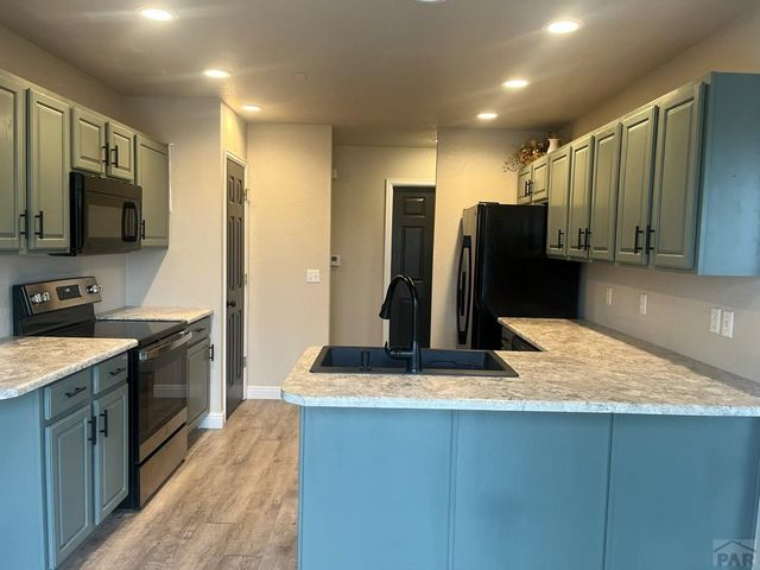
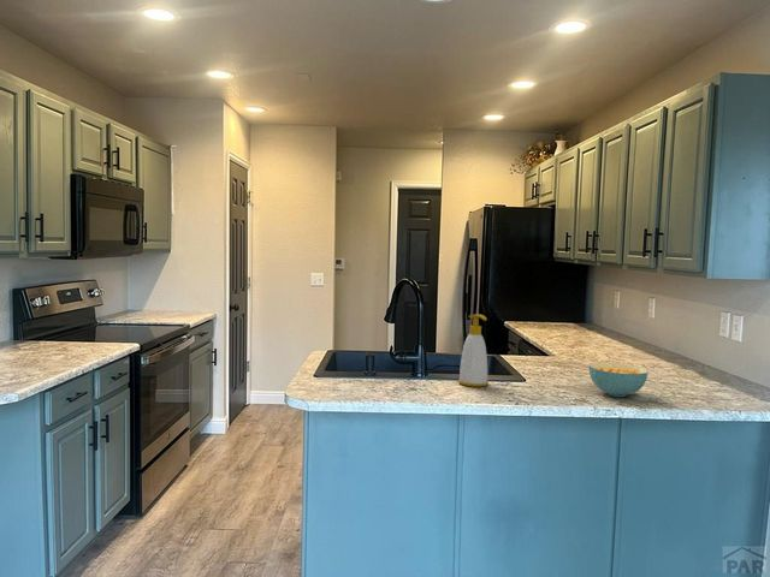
+ soap bottle [457,314,490,388]
+ cereal bowl [587,362,650,398]
